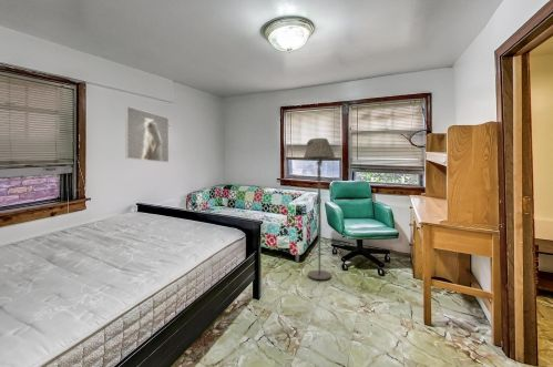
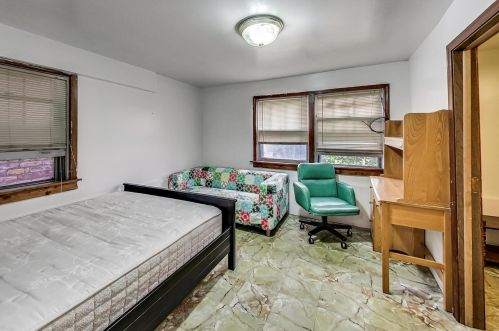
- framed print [124,105,170,163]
- floor lamp [303,137,336,281]
